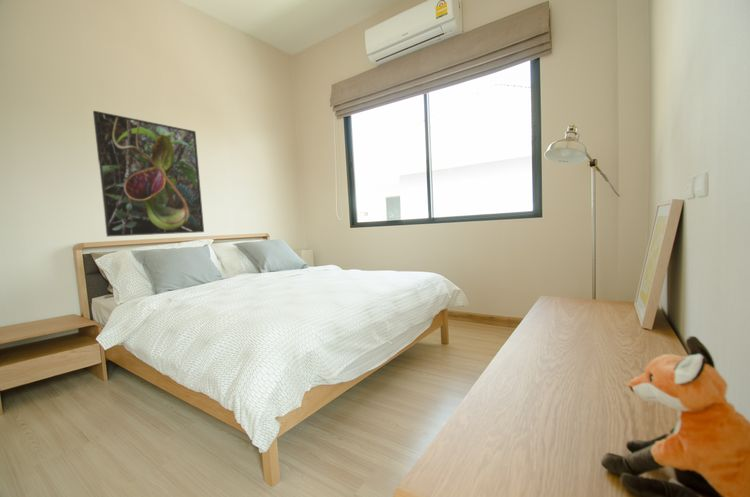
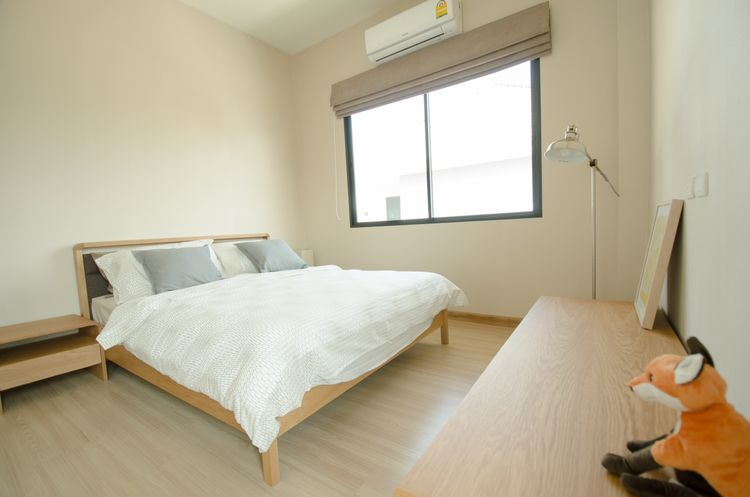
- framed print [92,110,205,238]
